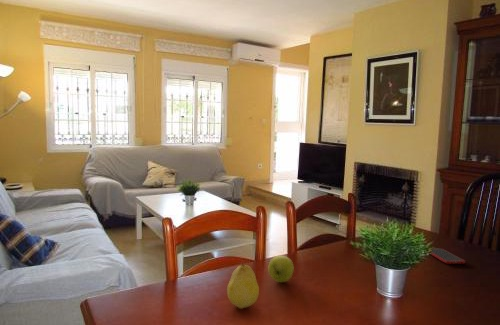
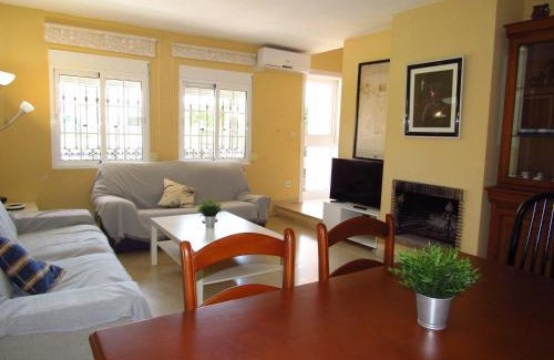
- cell phone [429,247,466,265]
- apple [267,254,295,283]
- fruit [226,260,260,310]
